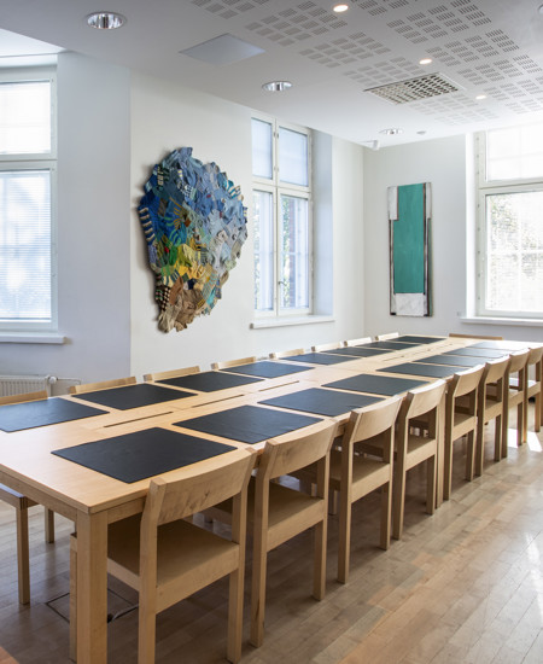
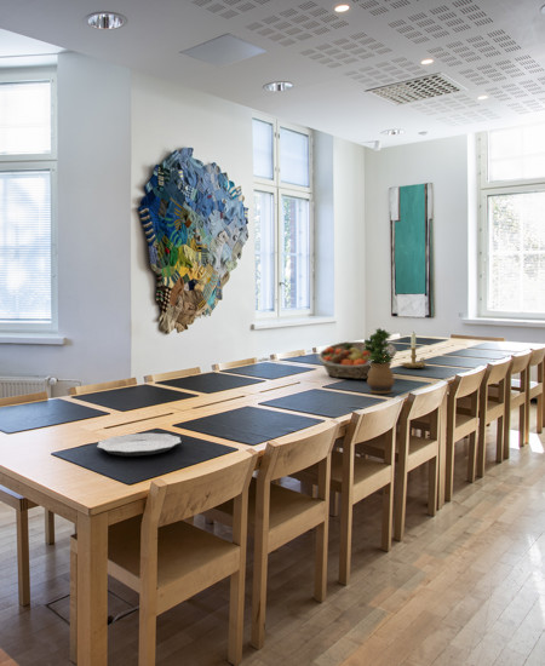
+ potted plant [363,327,396,395]
+ plate [96,432,182,457]
+ candle holder [397,331,430,369]
+ fruit basket [316,340,397,380]
